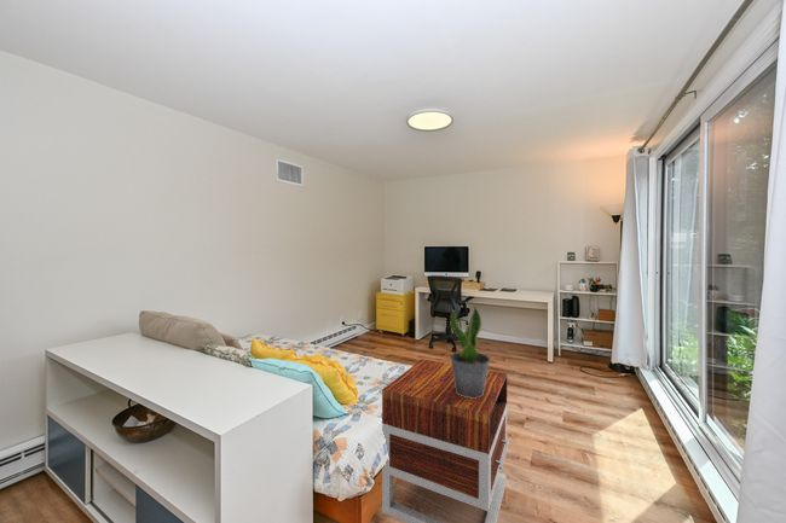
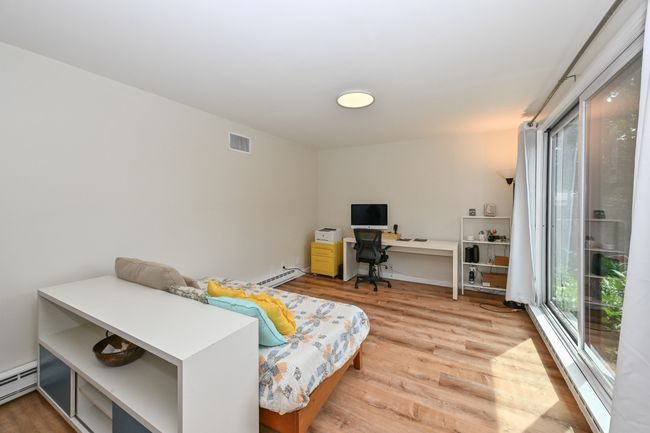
- nightstand [381,359,510,523]
- potted plant [450,304,491,399]
